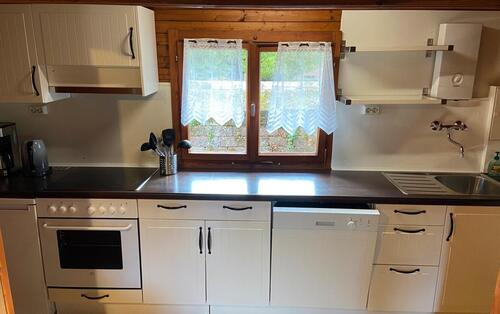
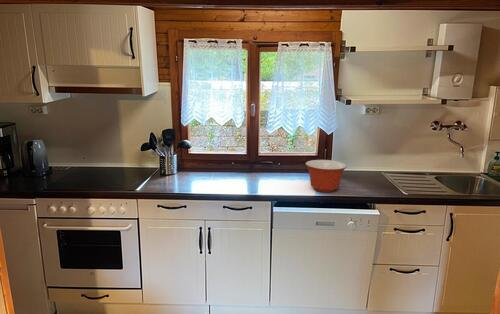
+ mixing bowl [305,159,348,193]
